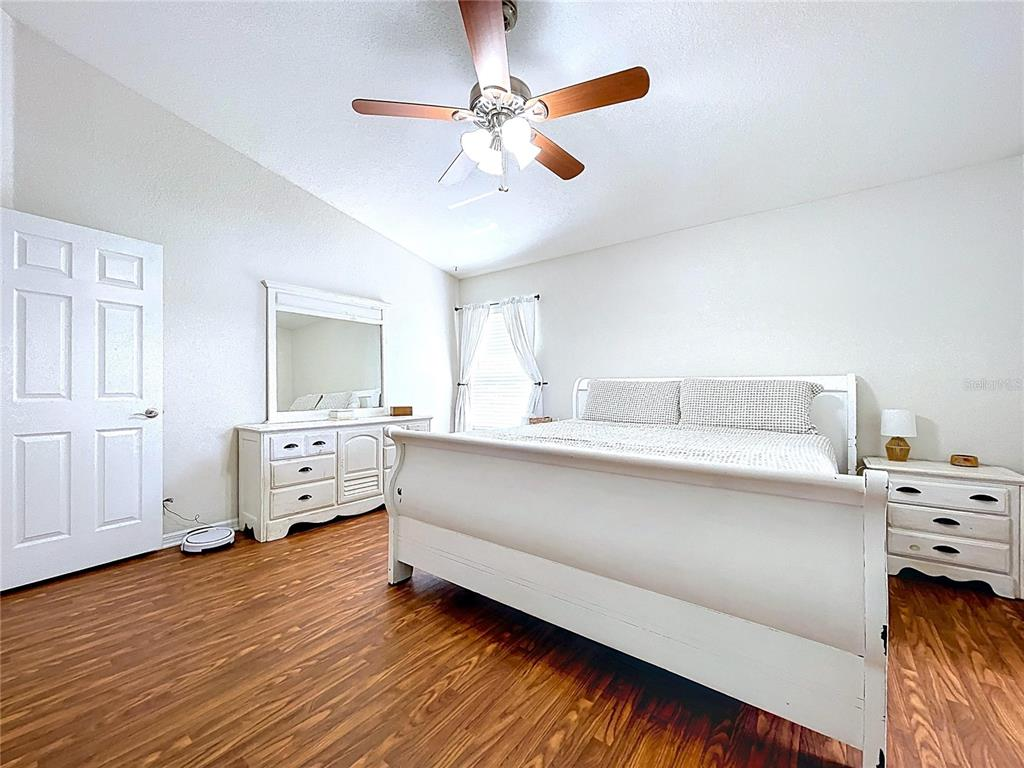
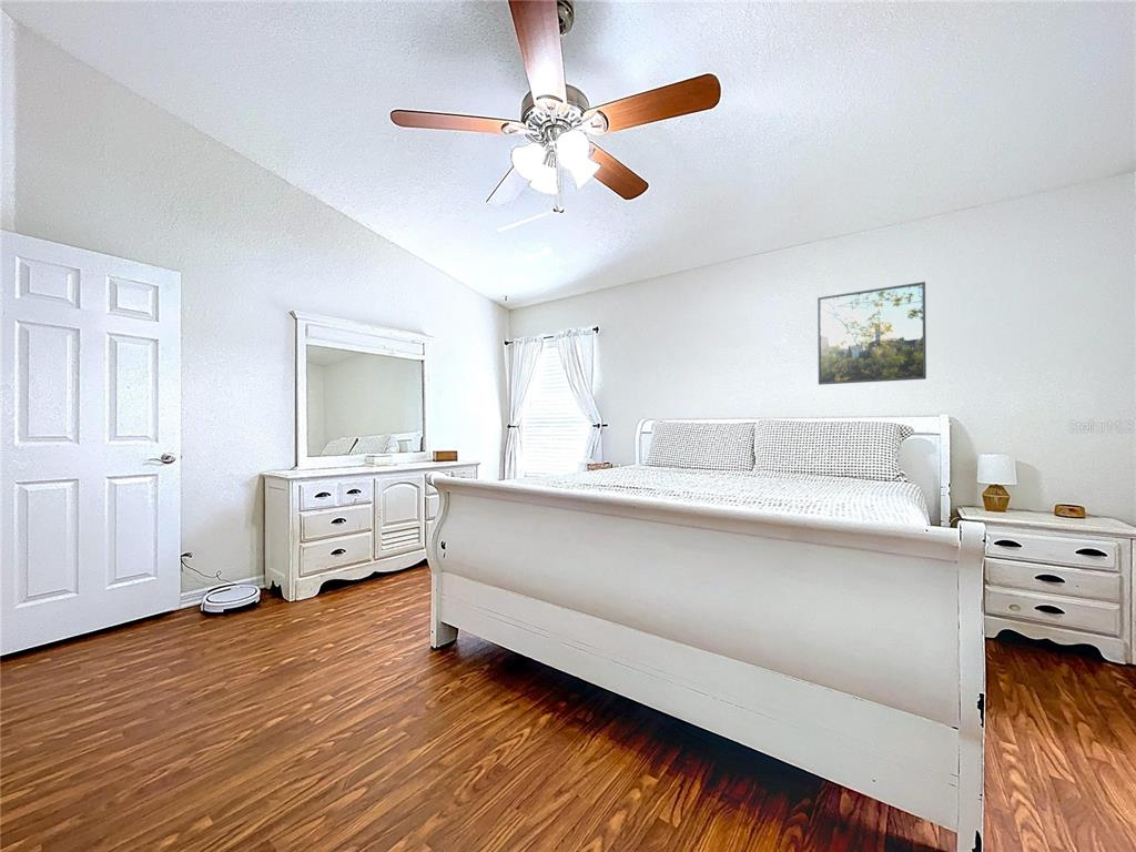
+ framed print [816,281,927,386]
